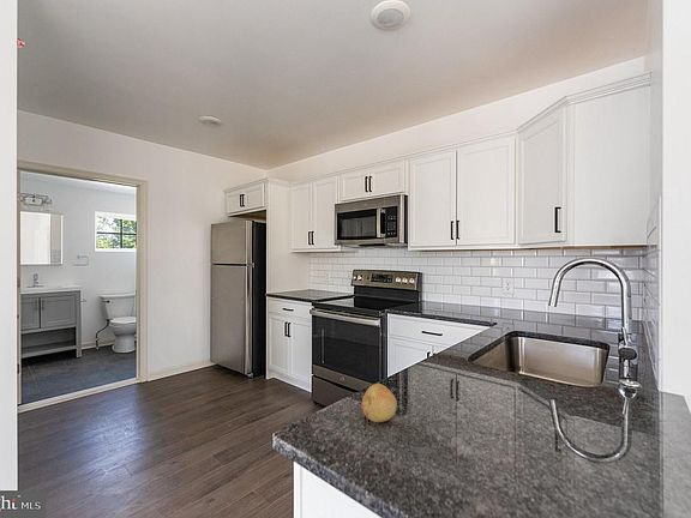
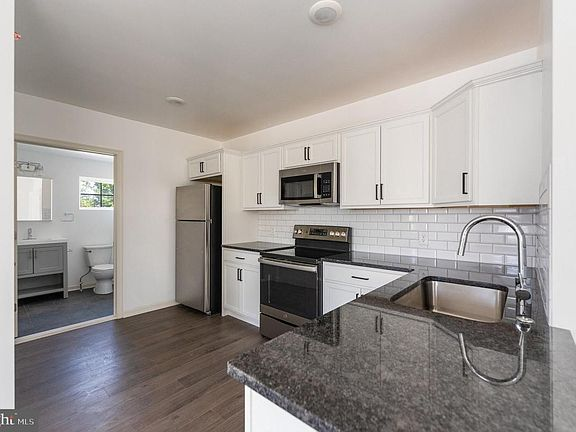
- fruit [361,383,398,423]
